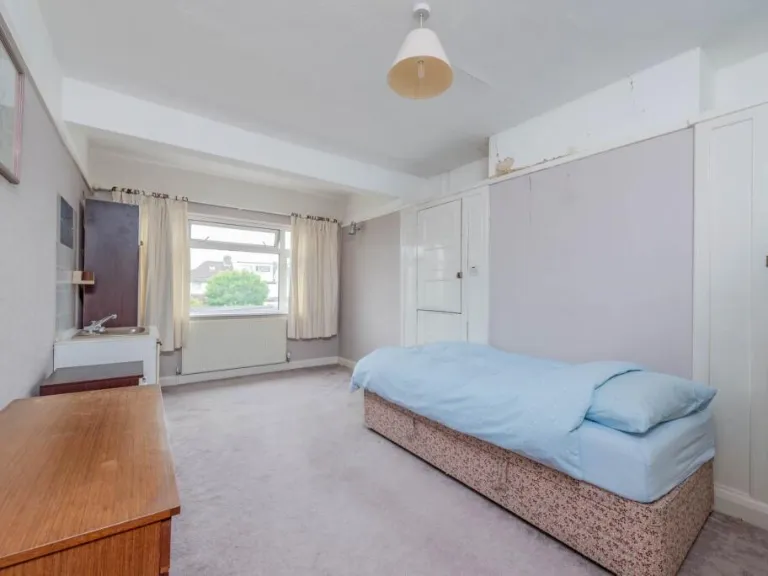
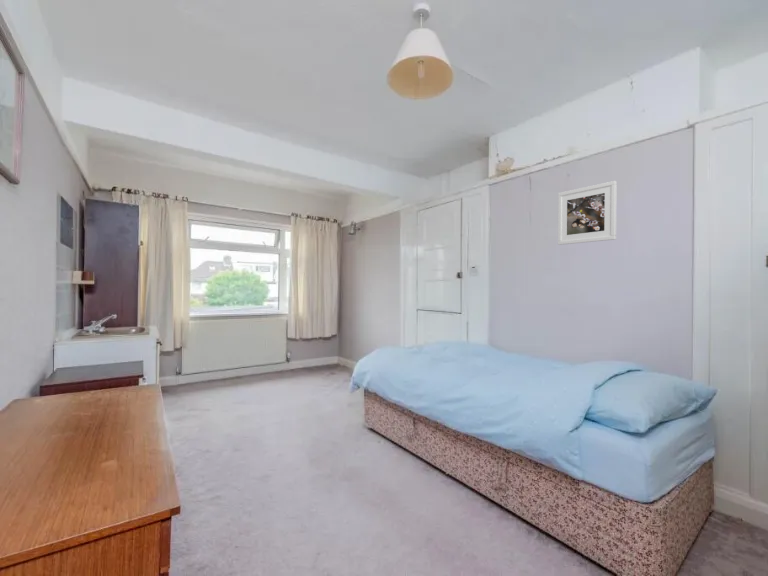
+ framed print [557,180,618,246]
